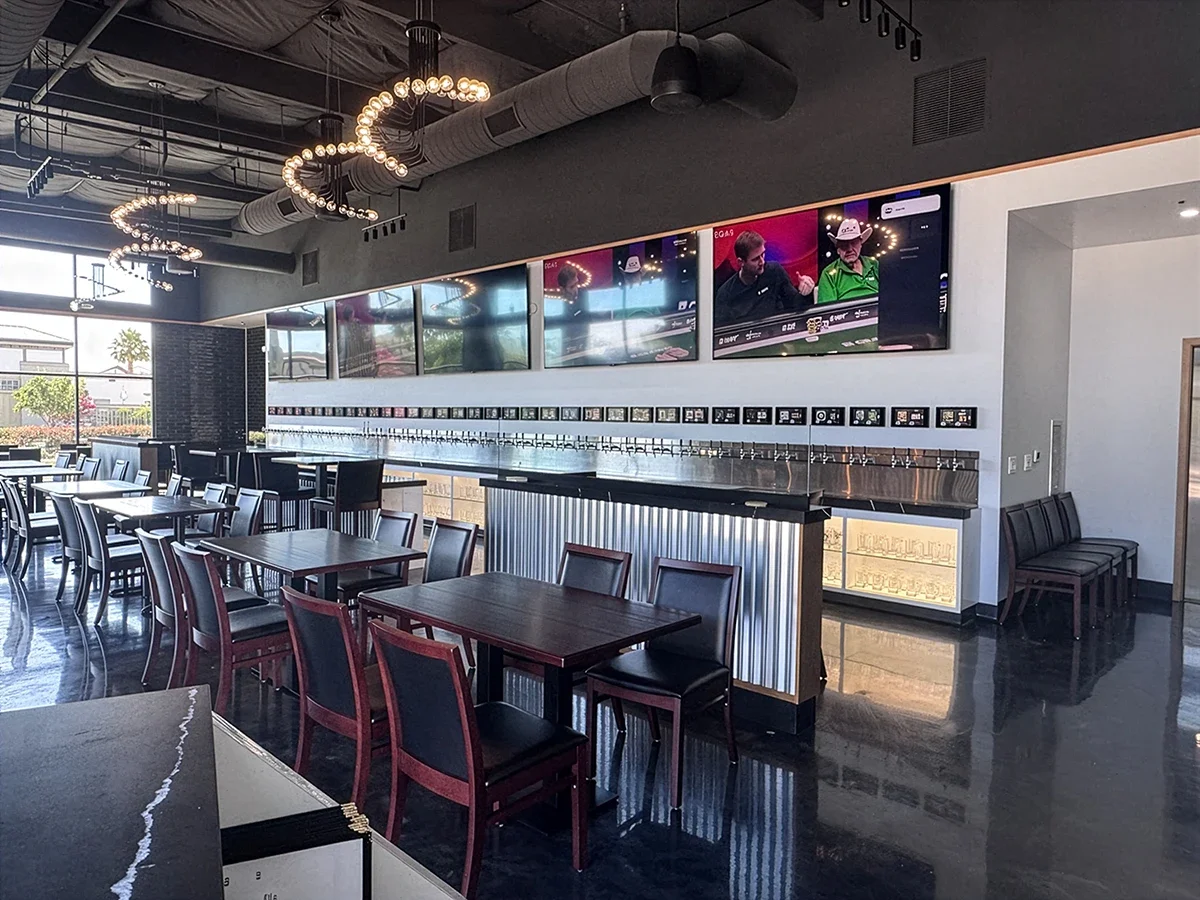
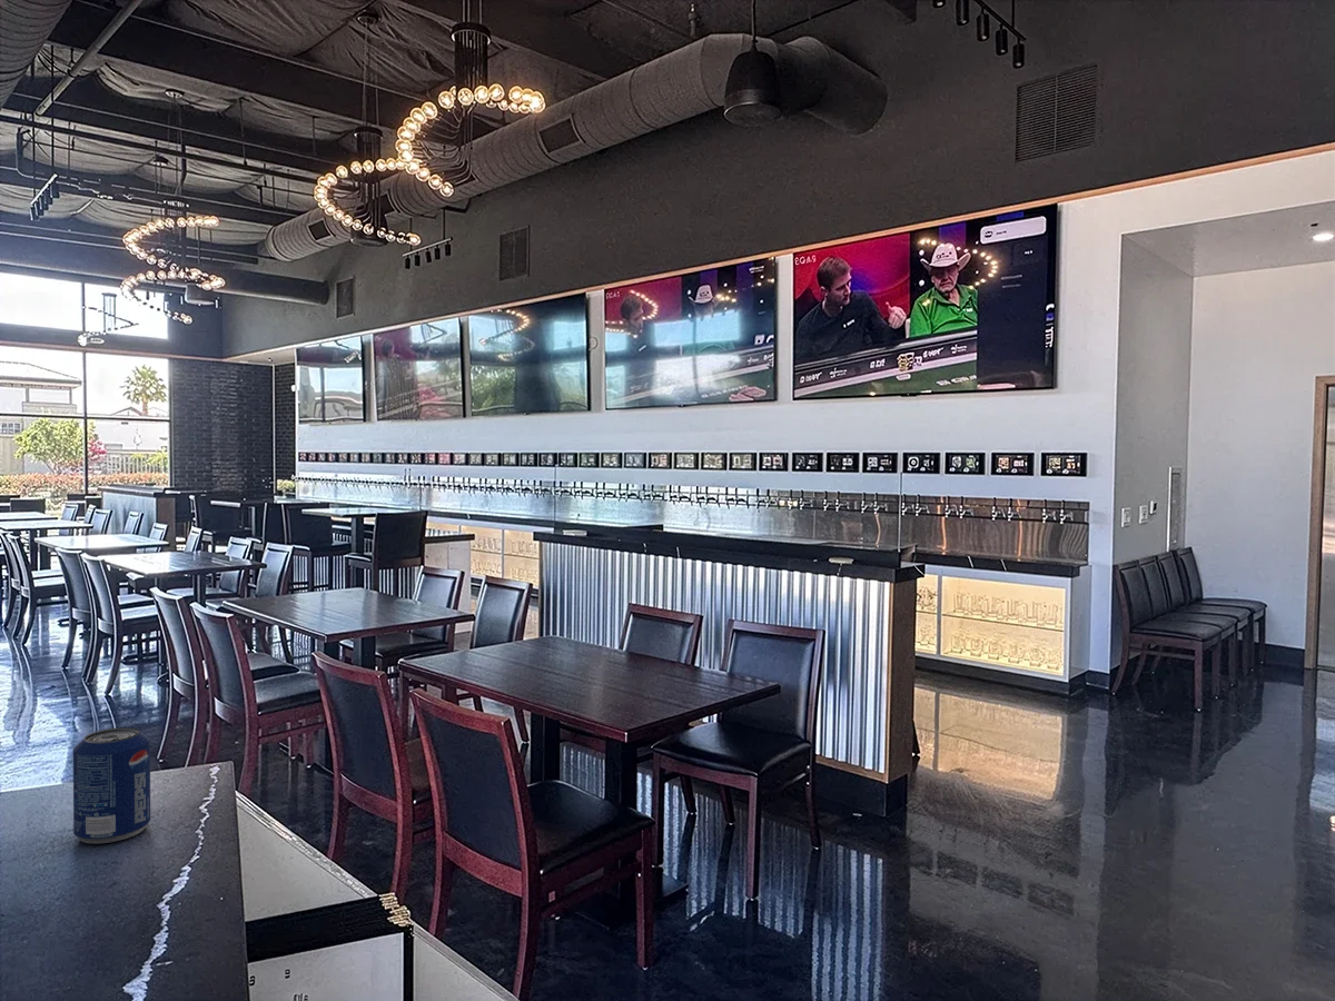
+ beverage can [72,726,151,844]
